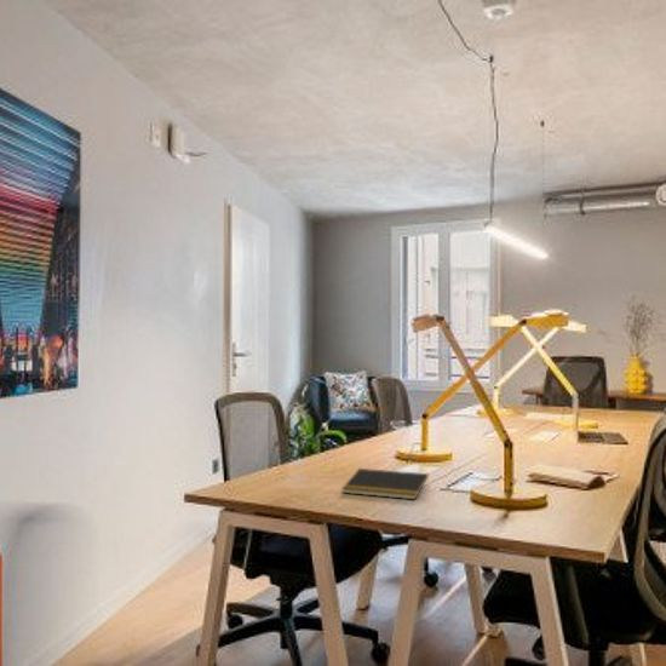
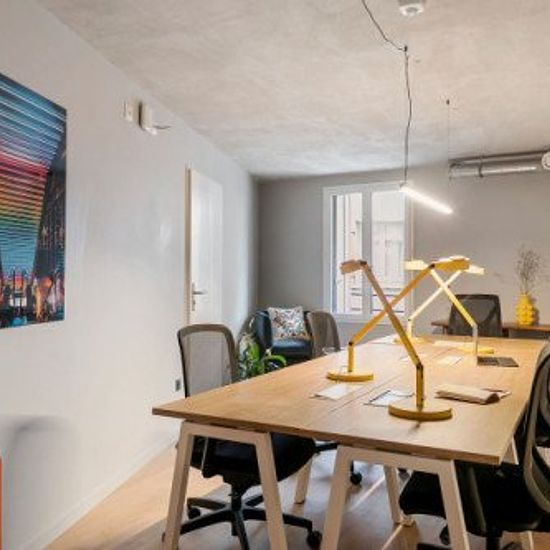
- notepad [340,467,429,500]
